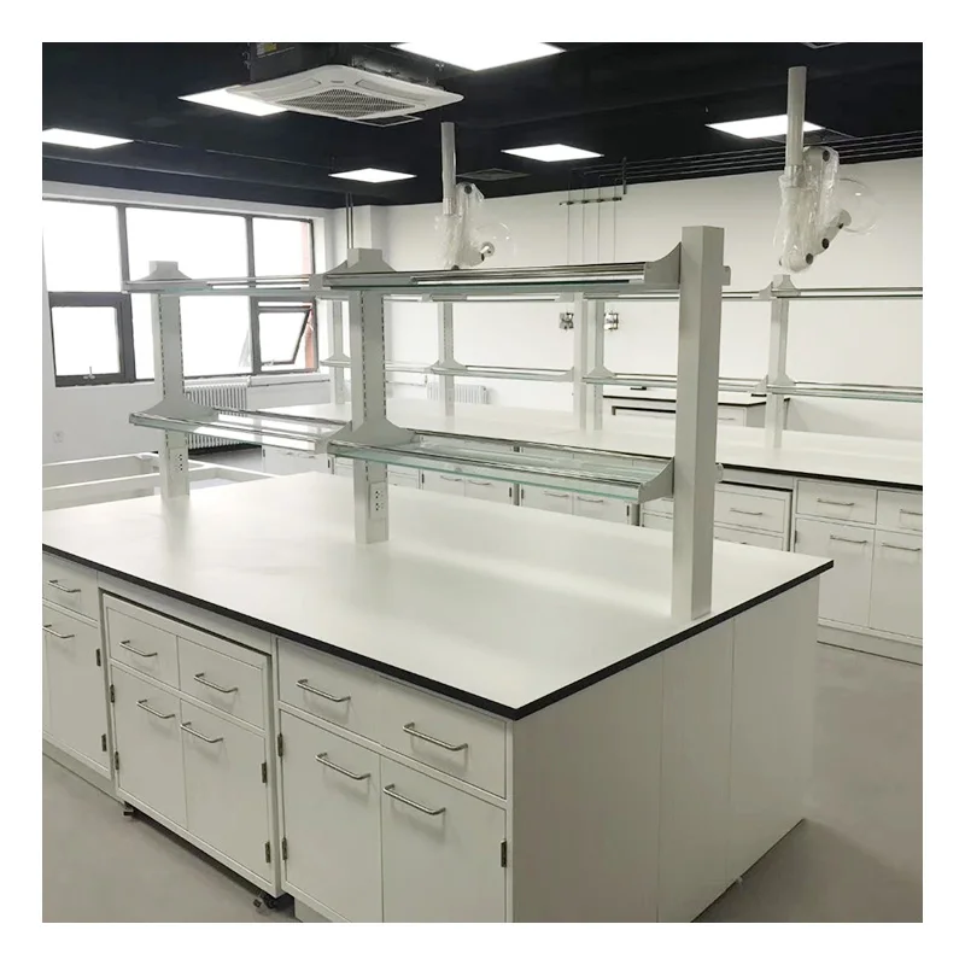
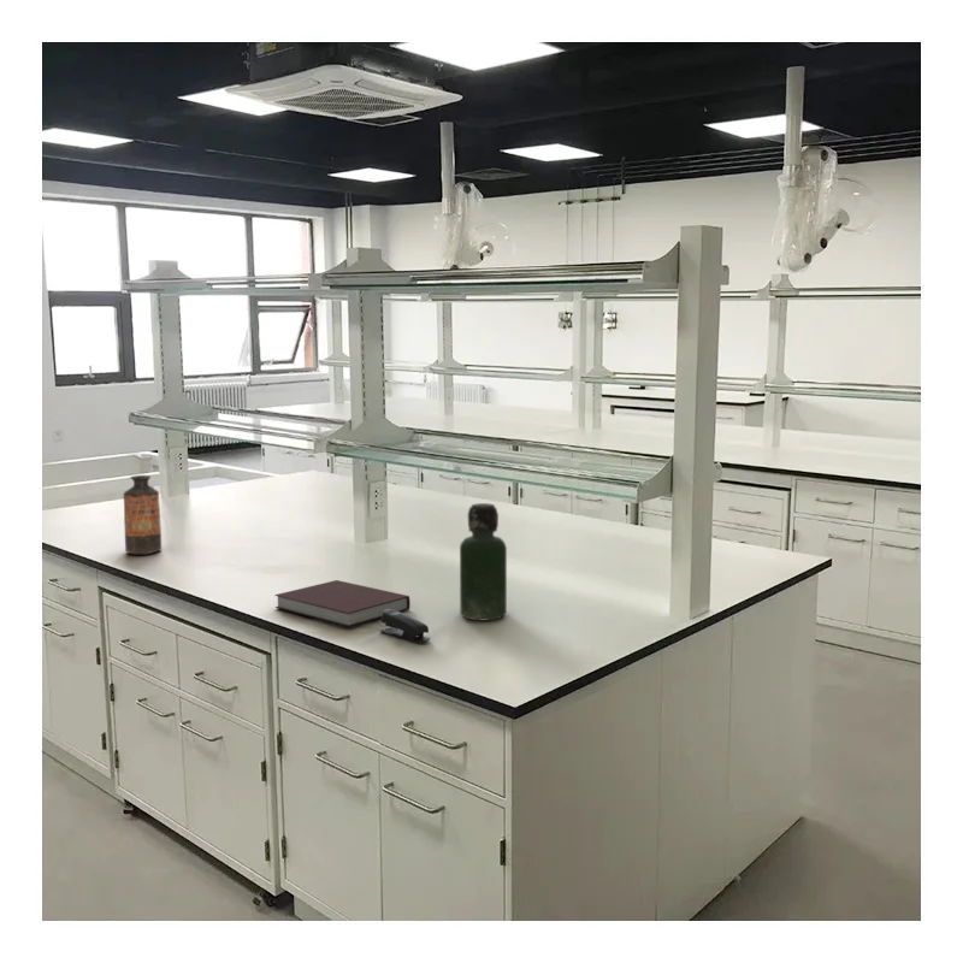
+ bottle [459,502,508,621]
+ bottle [123,474,163,555]
+ stapler [379,609,431,643]
+ notebook [274,579,412,628]
